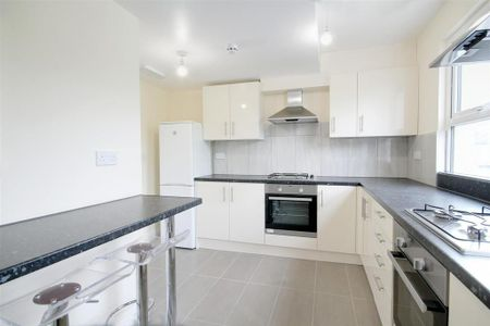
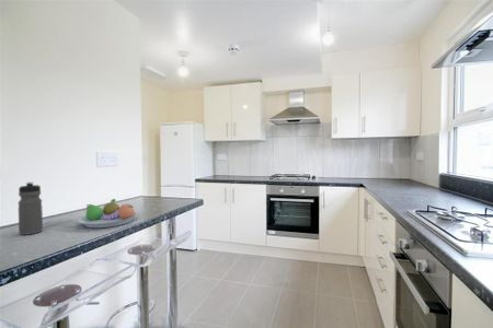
+ water bottle [18,181,44,236]
+ fruit bowl [77,198,137,229]
